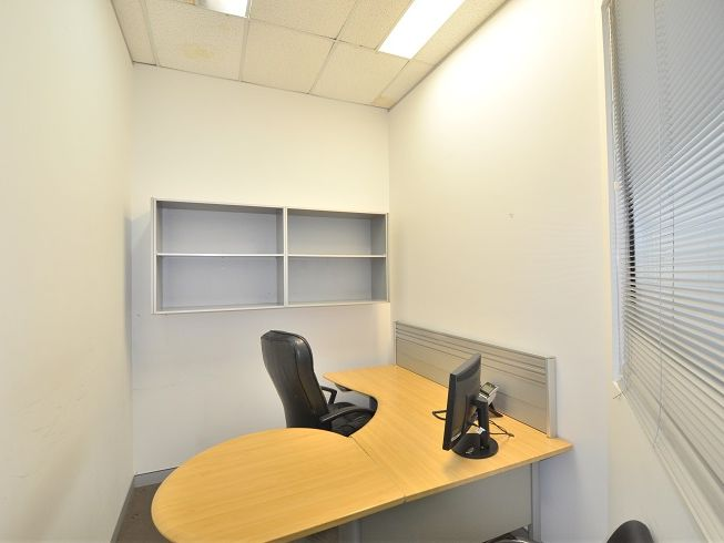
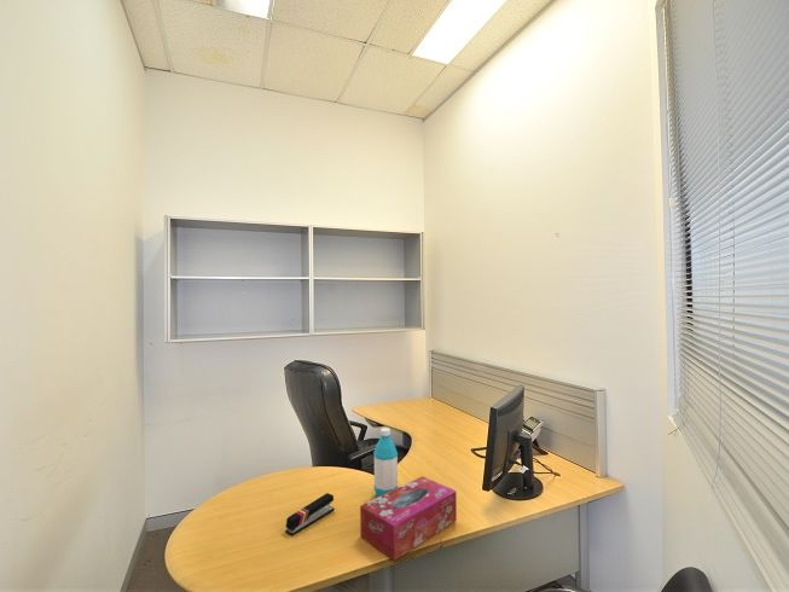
+ tissue box [359,475,458,562]
+ water bottle [372,426,399,498]
+ stapler [285,492,336,536]
